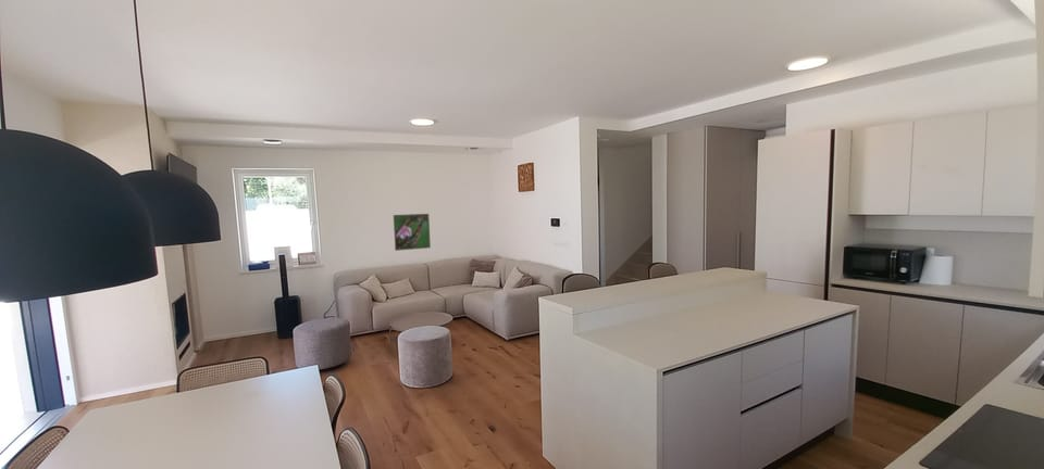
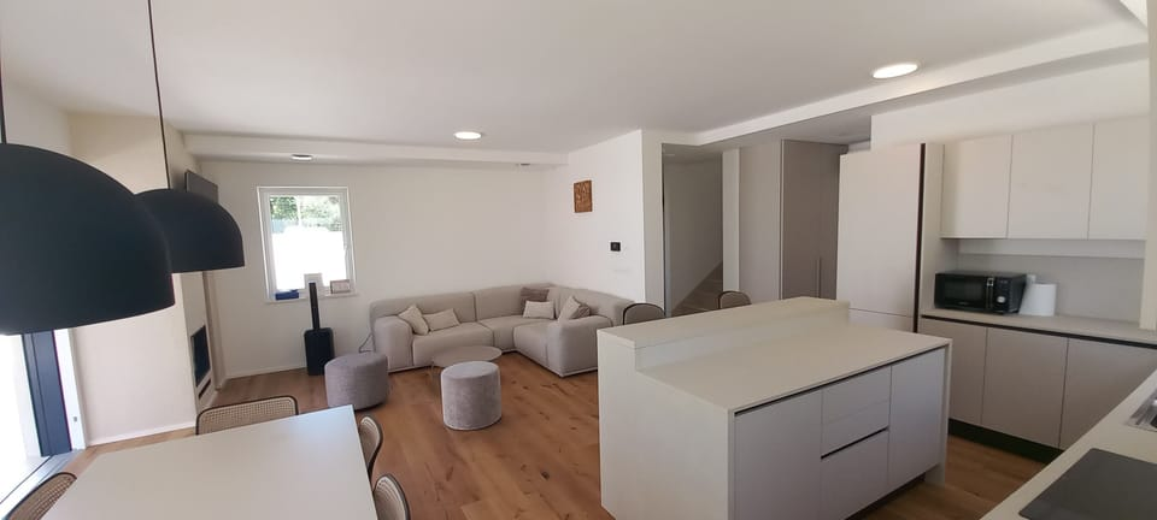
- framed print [393,213,432,252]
